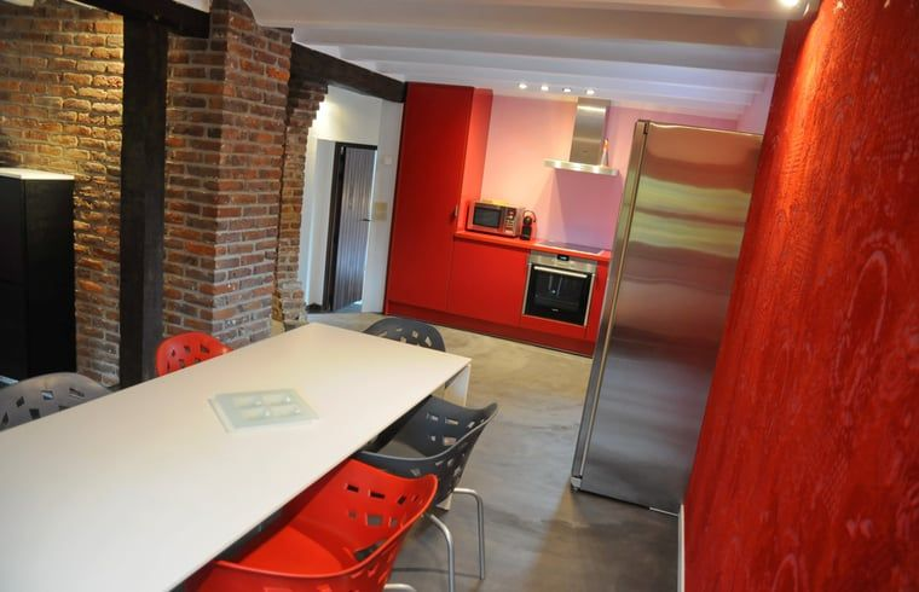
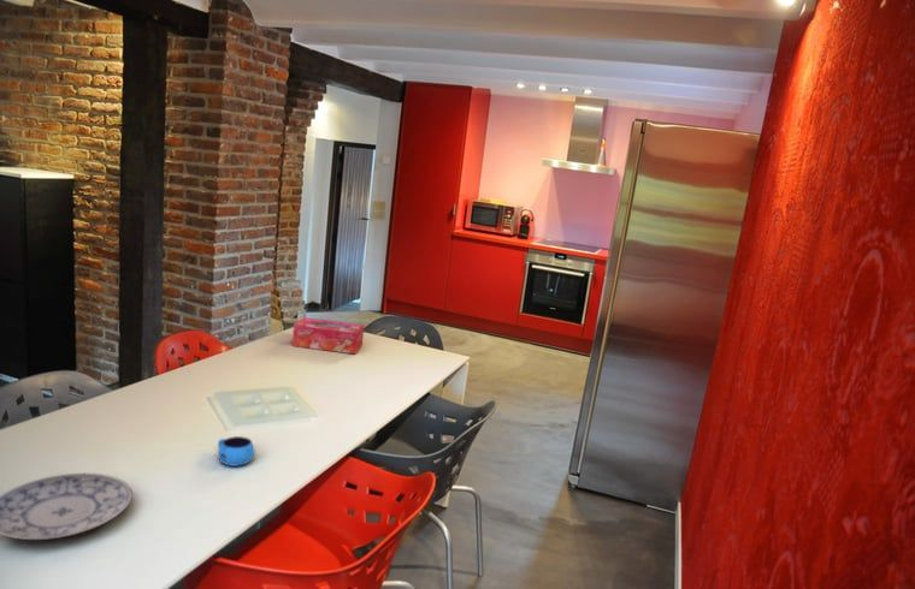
+ mug [217,435,256,468]
+ plate [0,472,134,541]
+ tissue box [291,316,365,355]
